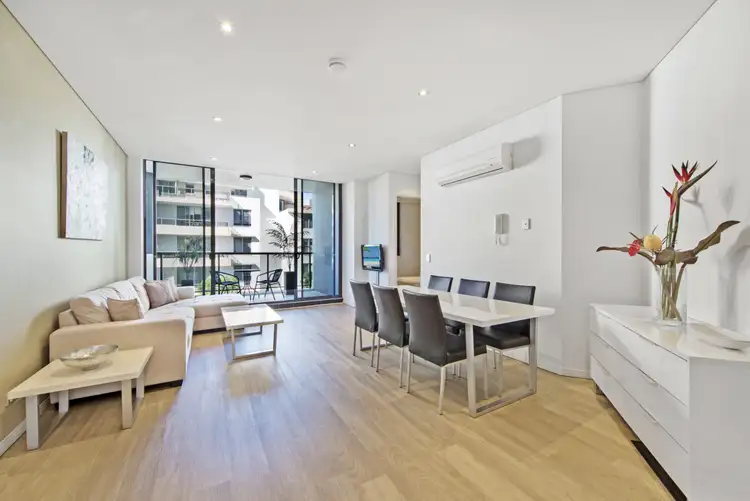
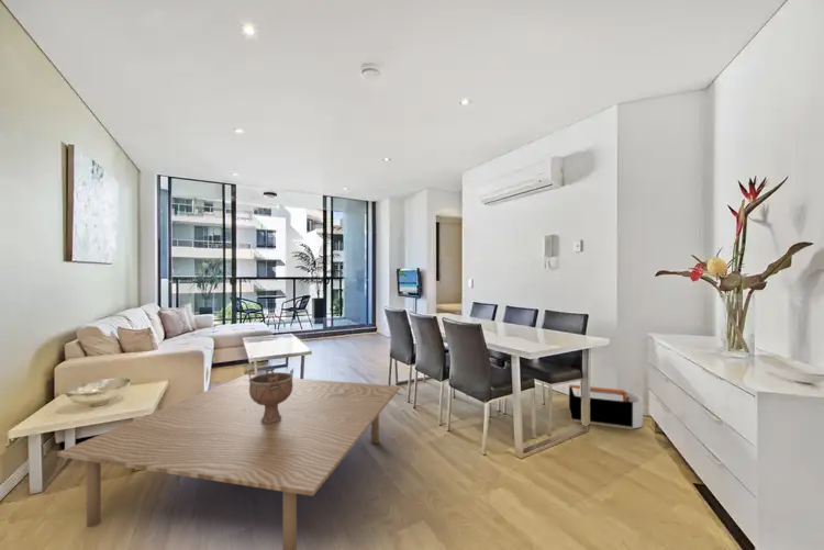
+ storage bin [568,383,644,430]
+ coffee table [56,373,401,550]
+ decorative bowl [248,366,294,424]
